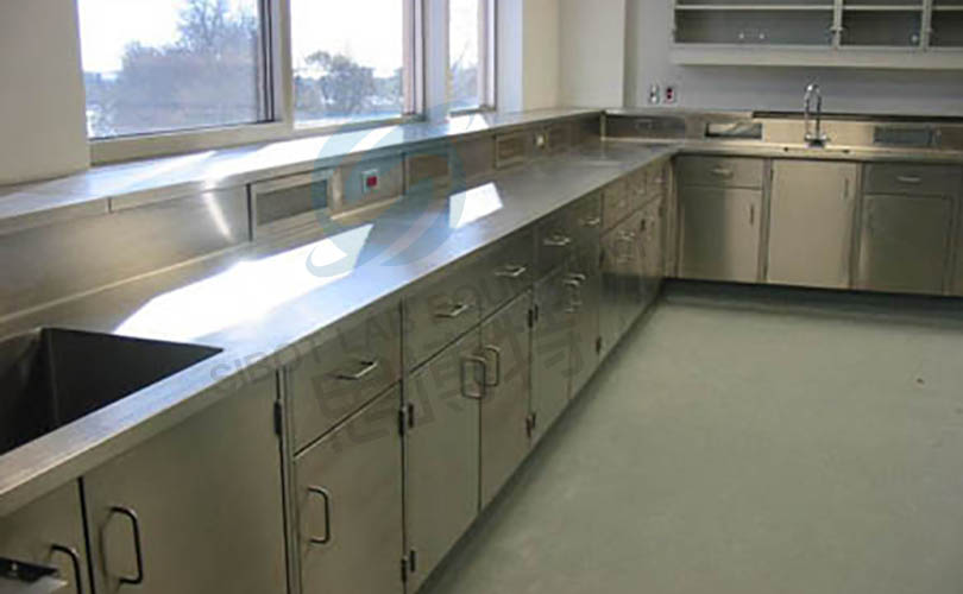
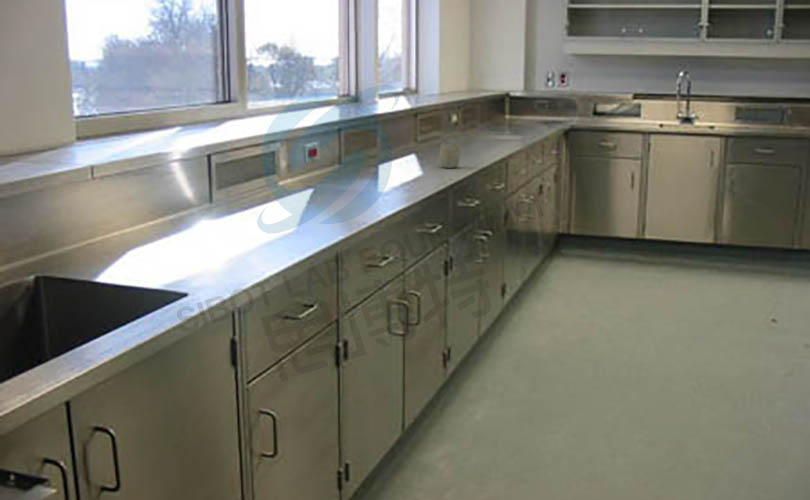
+ cup [439,142,460,169]
